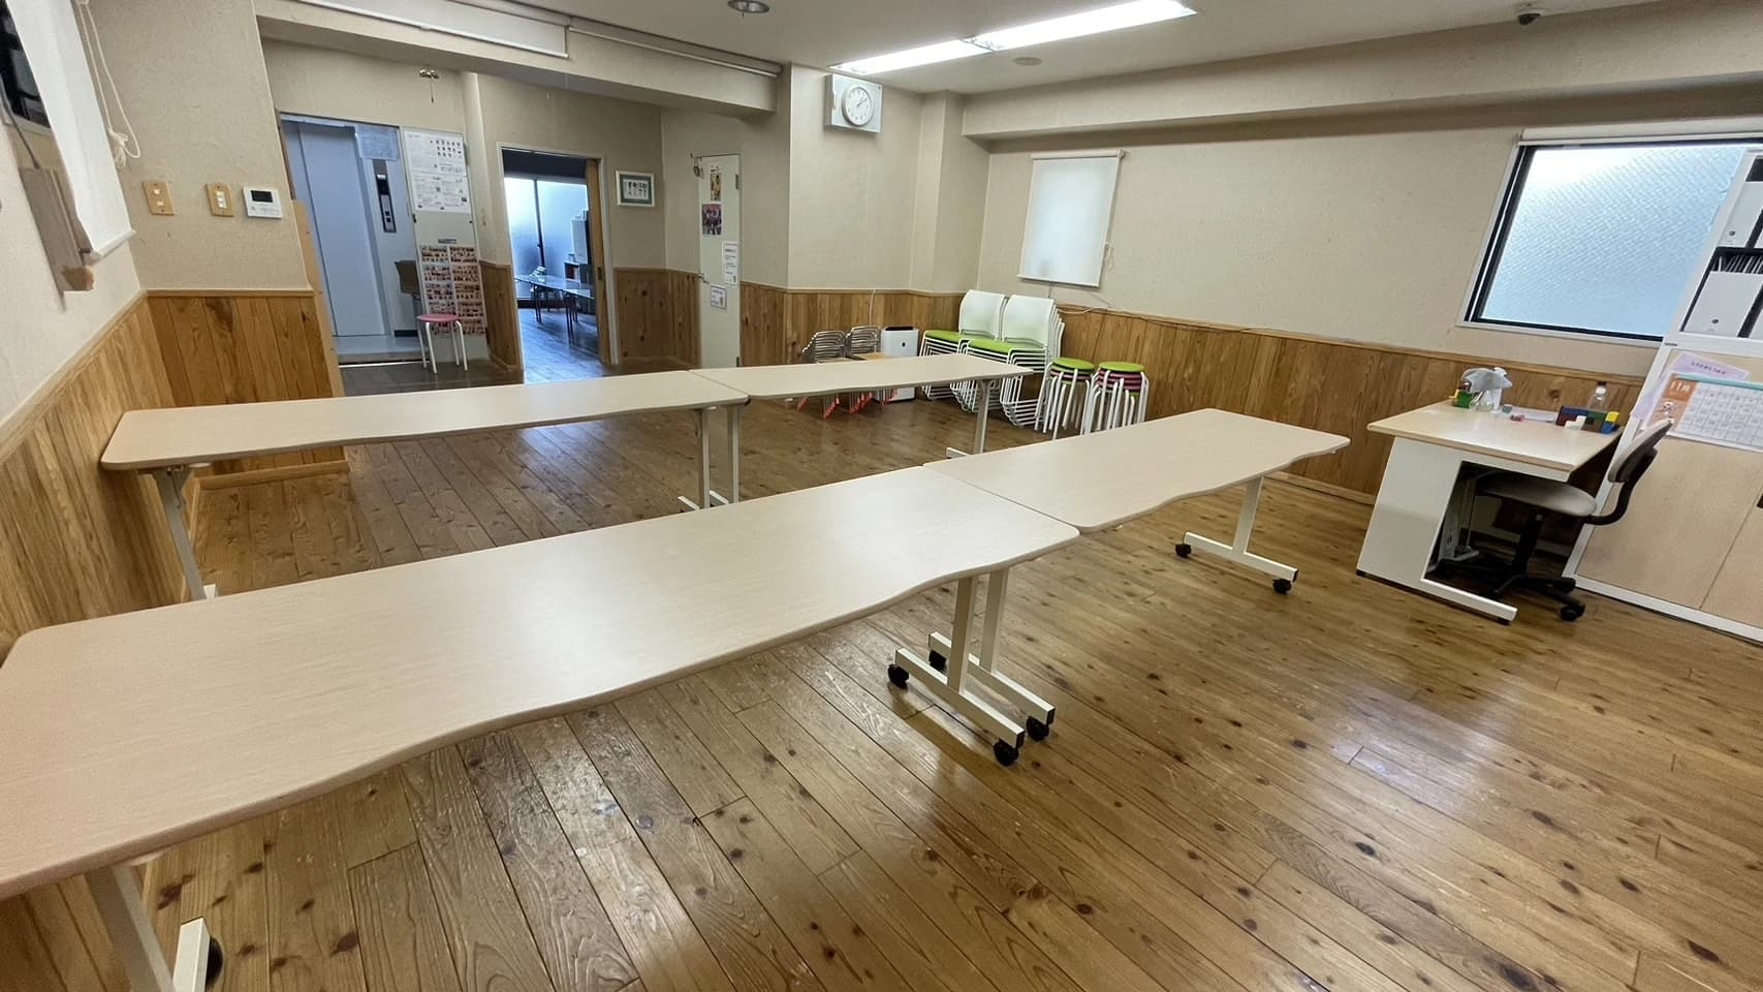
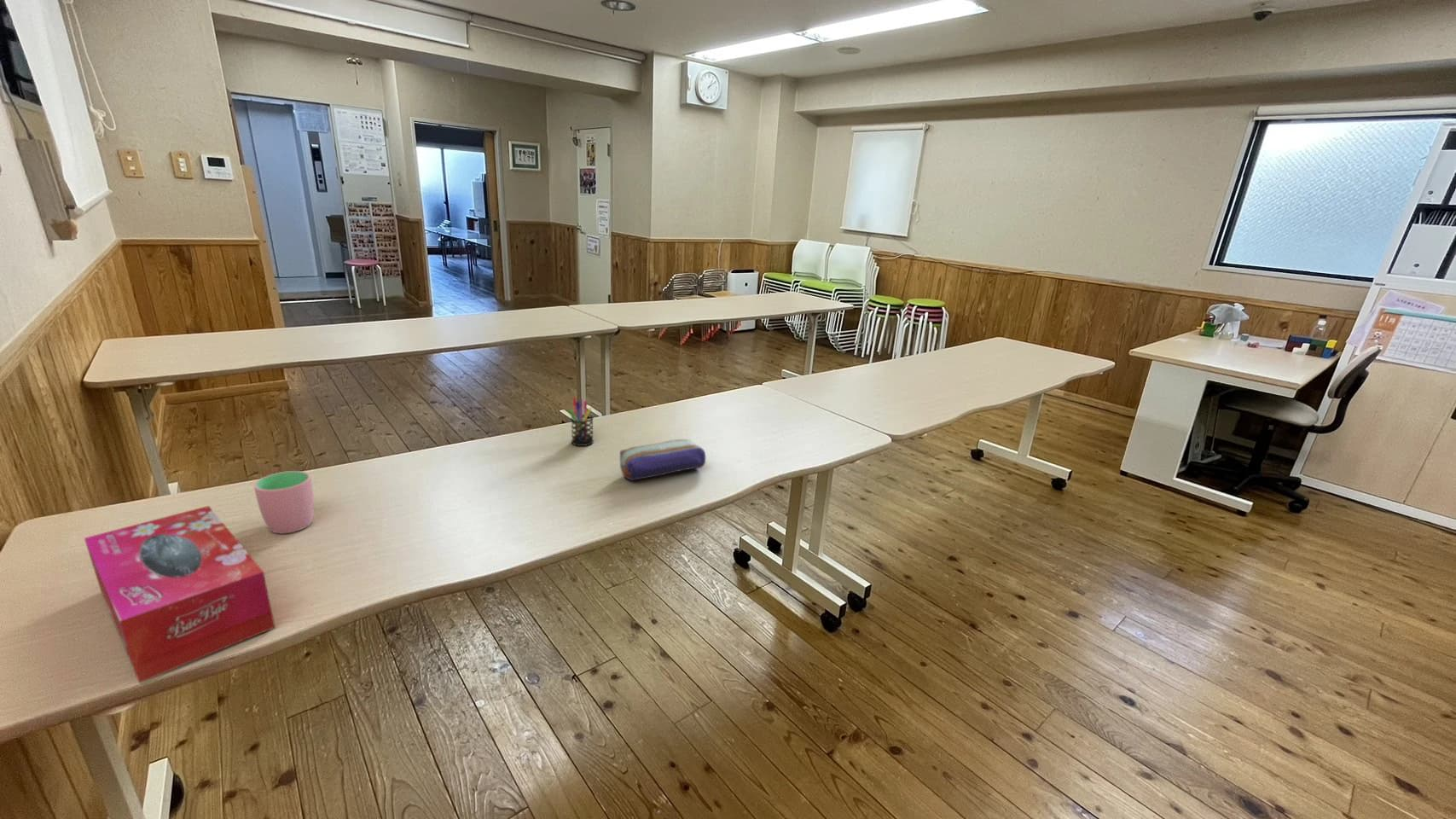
+ pencil case [619,439,706,481]
+ pen holder [567,397,595,447]
+ cup [252,470,315,534]
+ tissue box [84,505,276,683]
